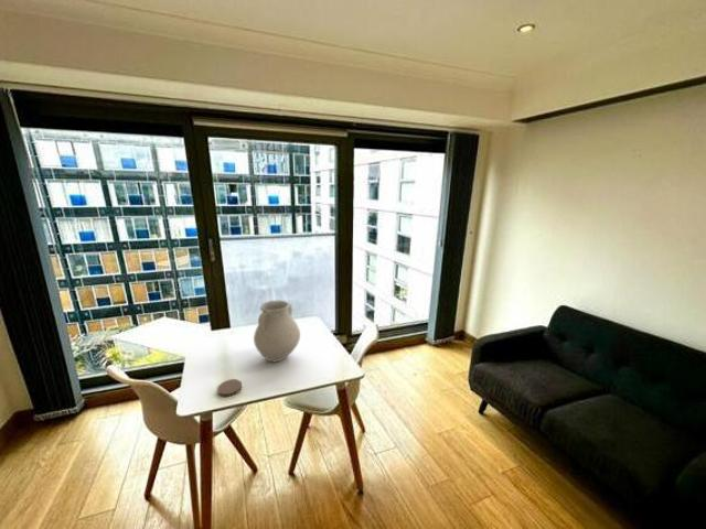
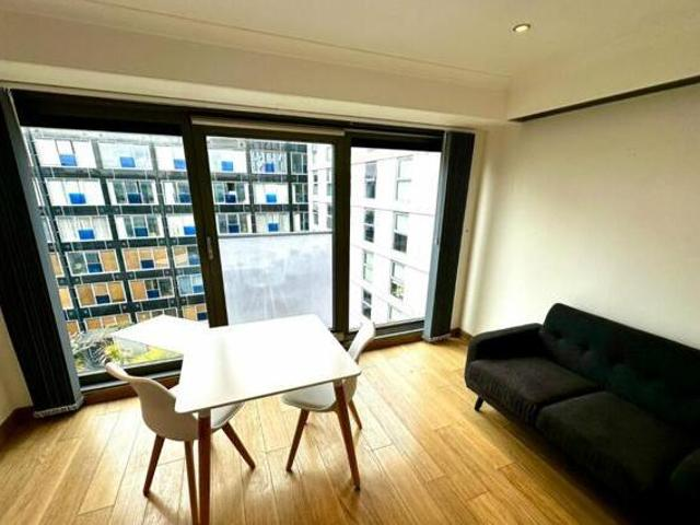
- coaster [216,378,243,398]
- vase [253,300,301,363]
